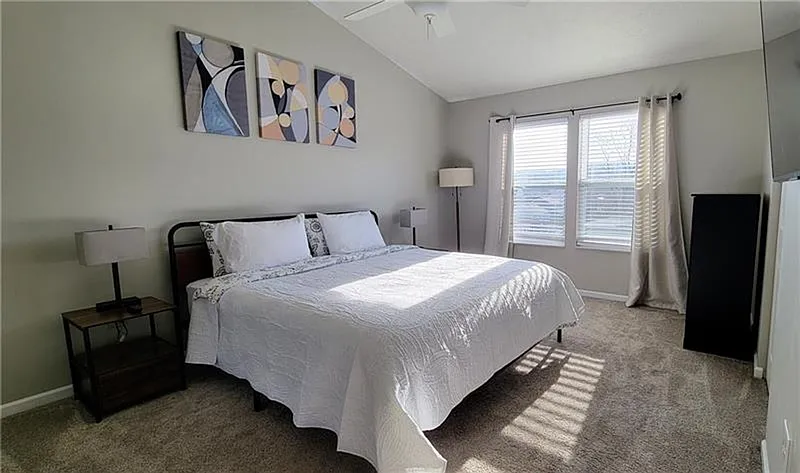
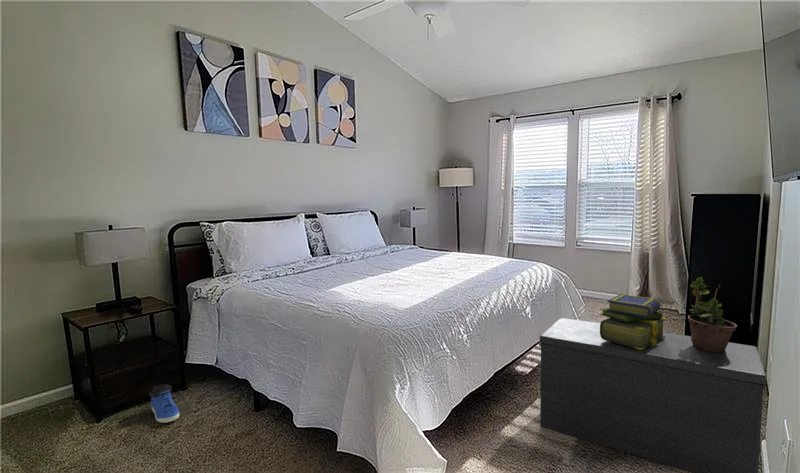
+ potted plant [687,271,738,352]
+ sneaker [148,383,180,424]
+ stack of books [599,293,667,350]
+ bench [538,317,767,473]
